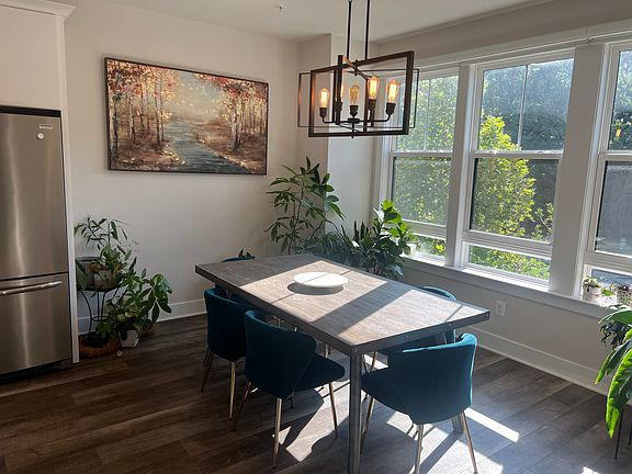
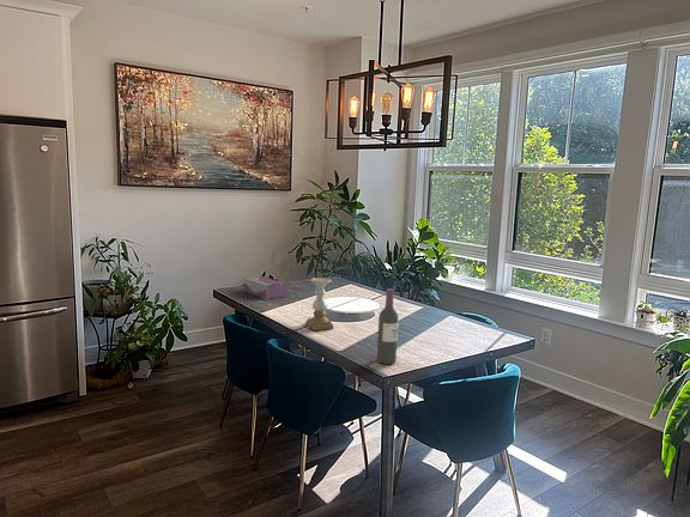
+ wine bottle [376,287,399,365]
+ candle holder [304,276,334,332]
+ tissue box [243,275,289,300]
